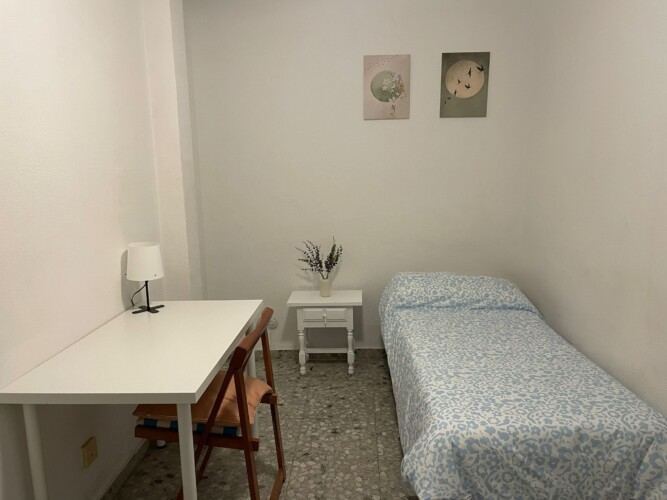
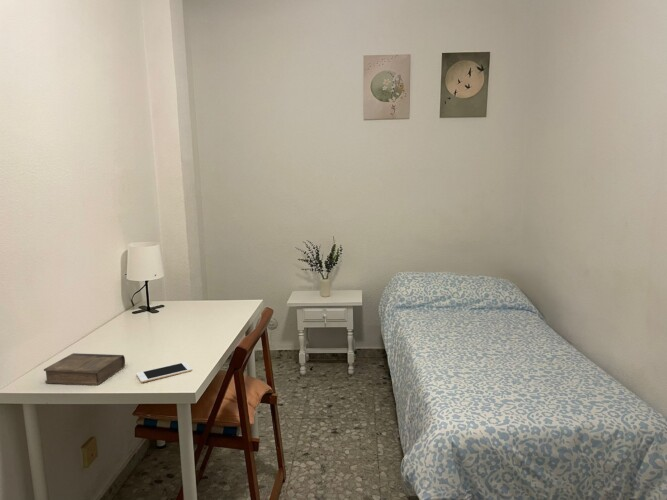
+ cell phone [135,361,193,384]
+ book [43,352,126,386]
